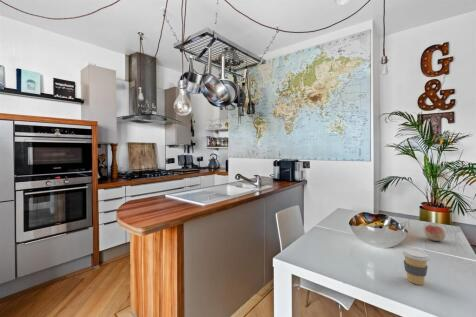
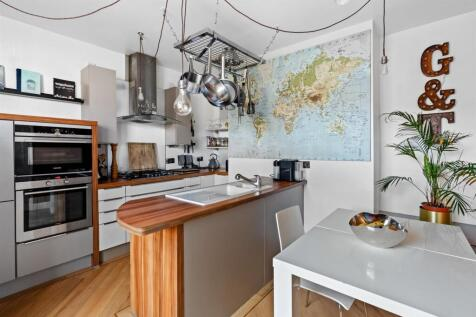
- coffee cup [401,248,431,286]
- fruit [423,224,447,242]
